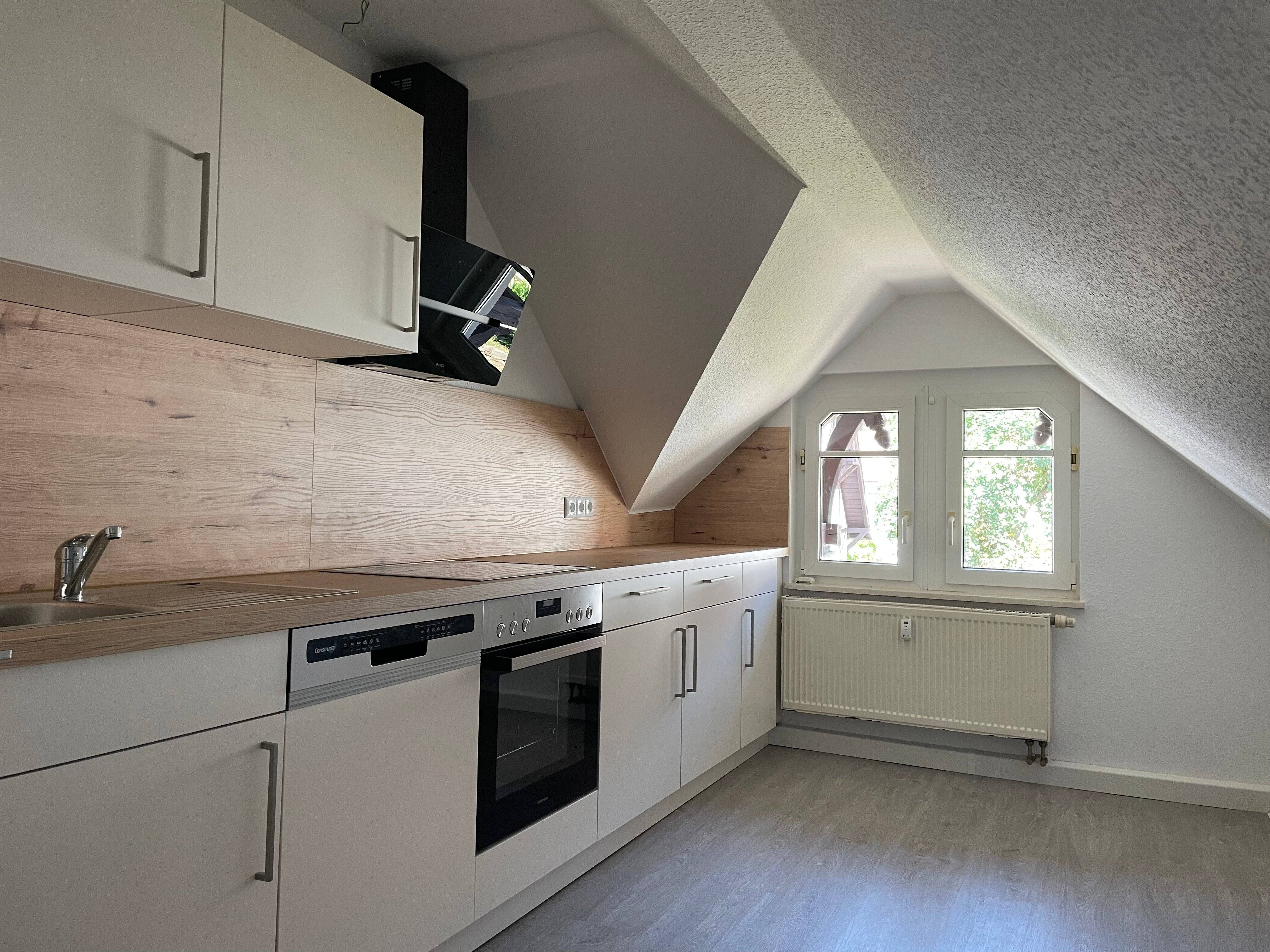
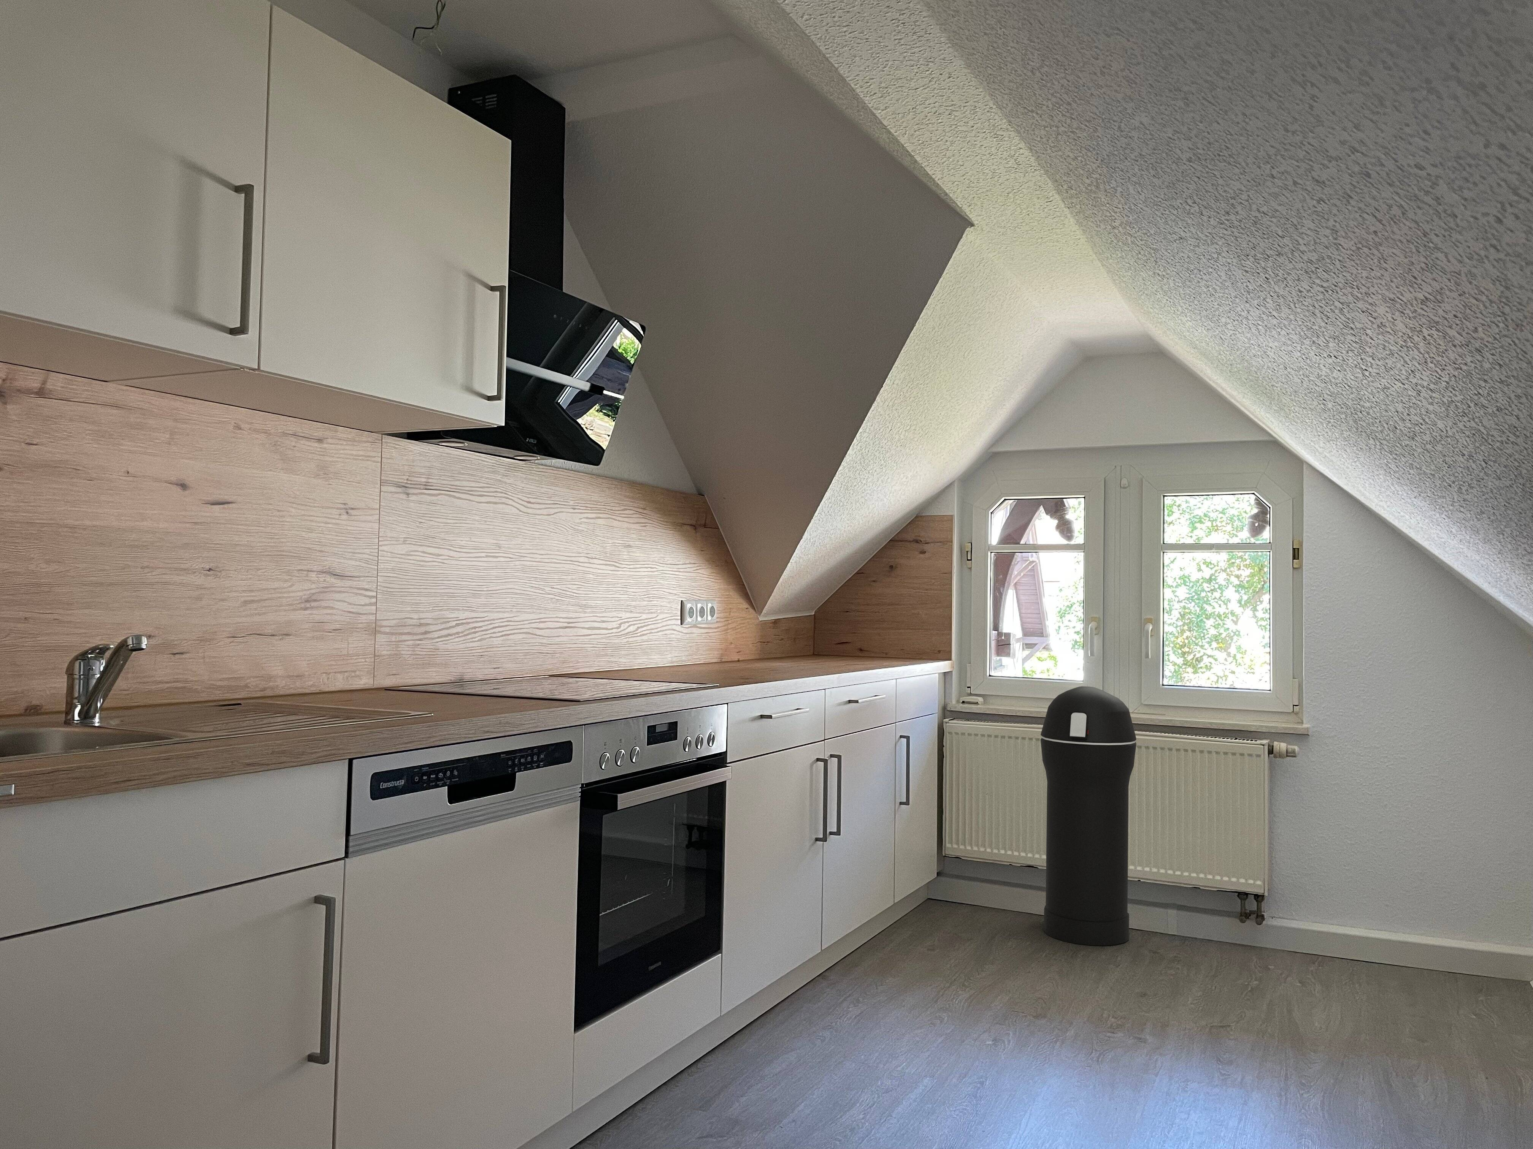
+ trash can [1041,686,1137,946]
